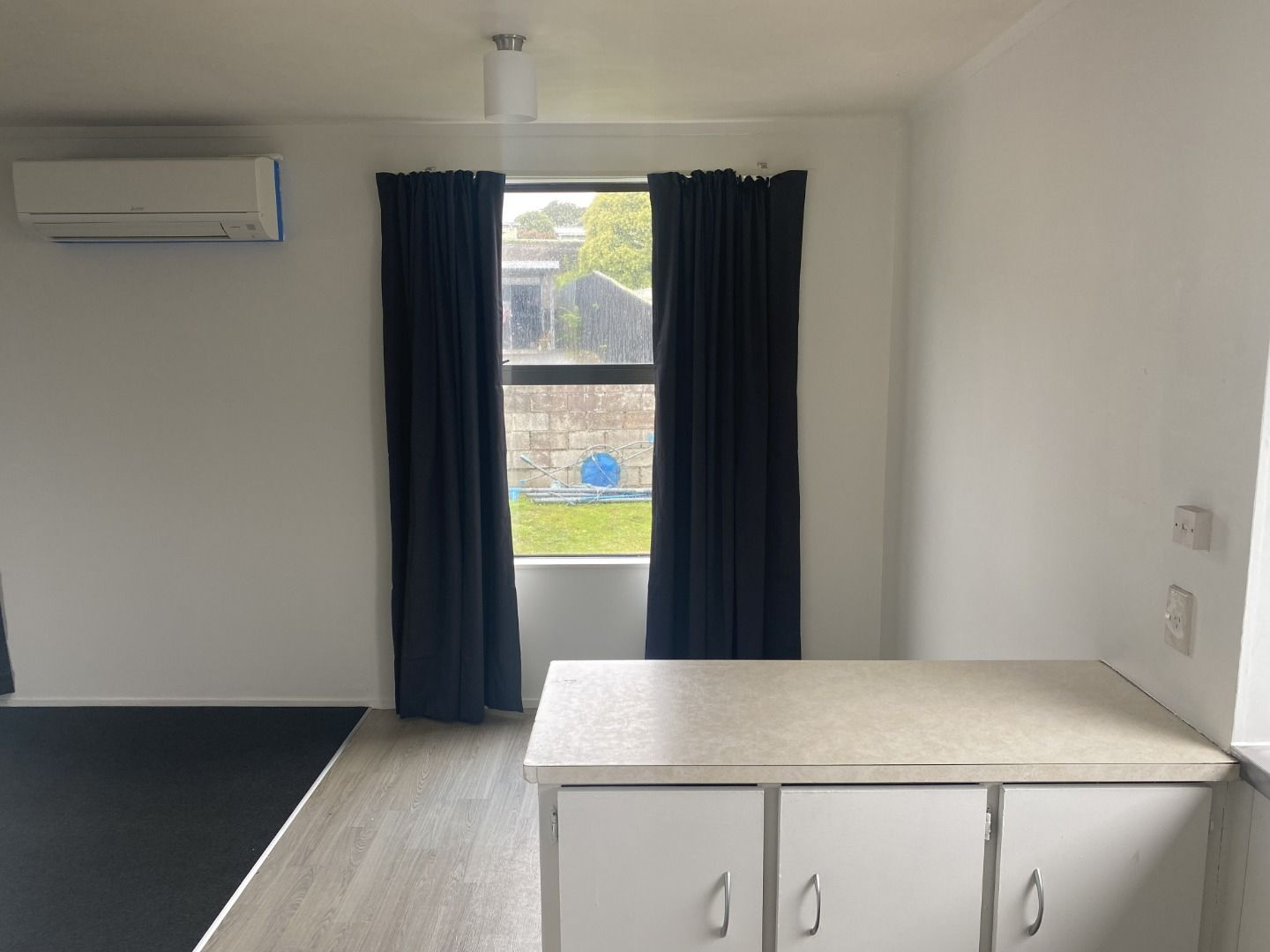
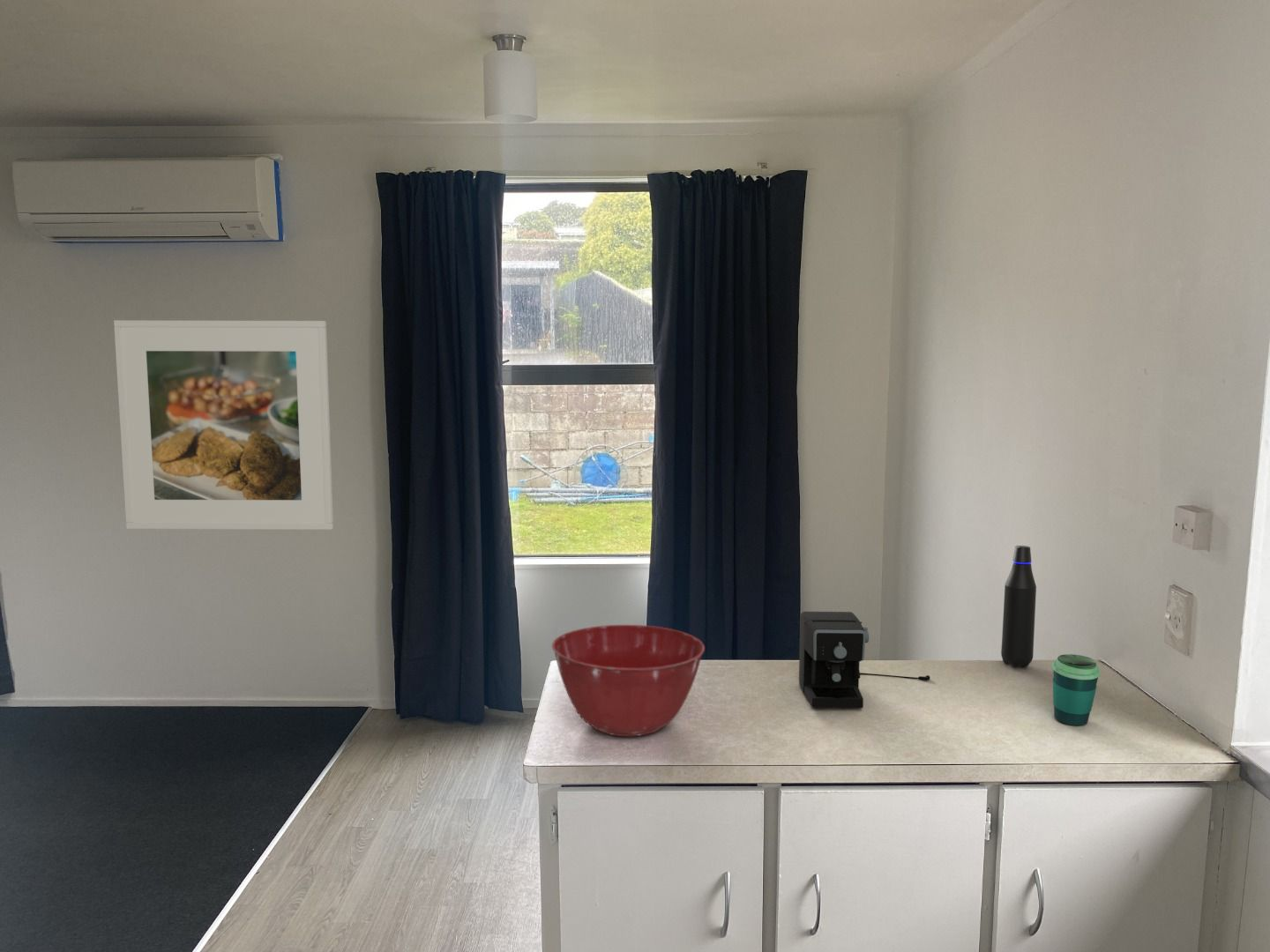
+ cup [1051,653,1102,726]
+ mixing bowl [551,624,706,737]
+ water bottle [1000,545,1037,668]
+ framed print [113,319,334,531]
+ coffee maker [798,611,931,709]
